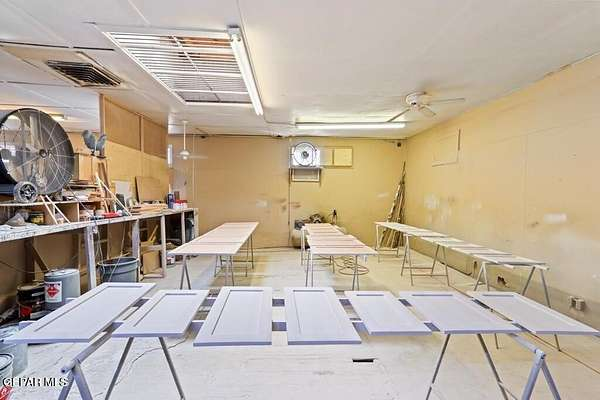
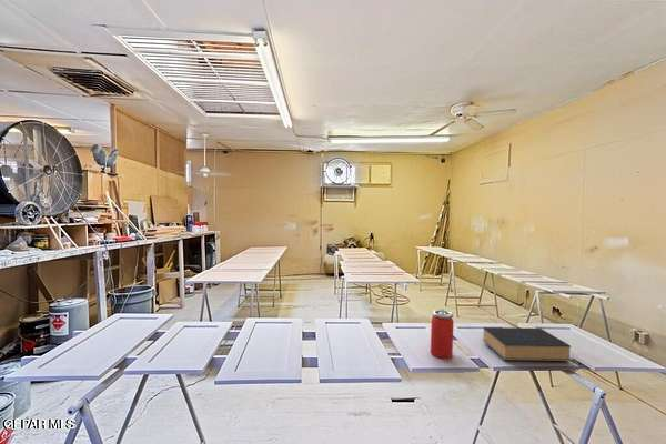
+ book [482,326,572,362]
+ spray can [430,307,454,360]
